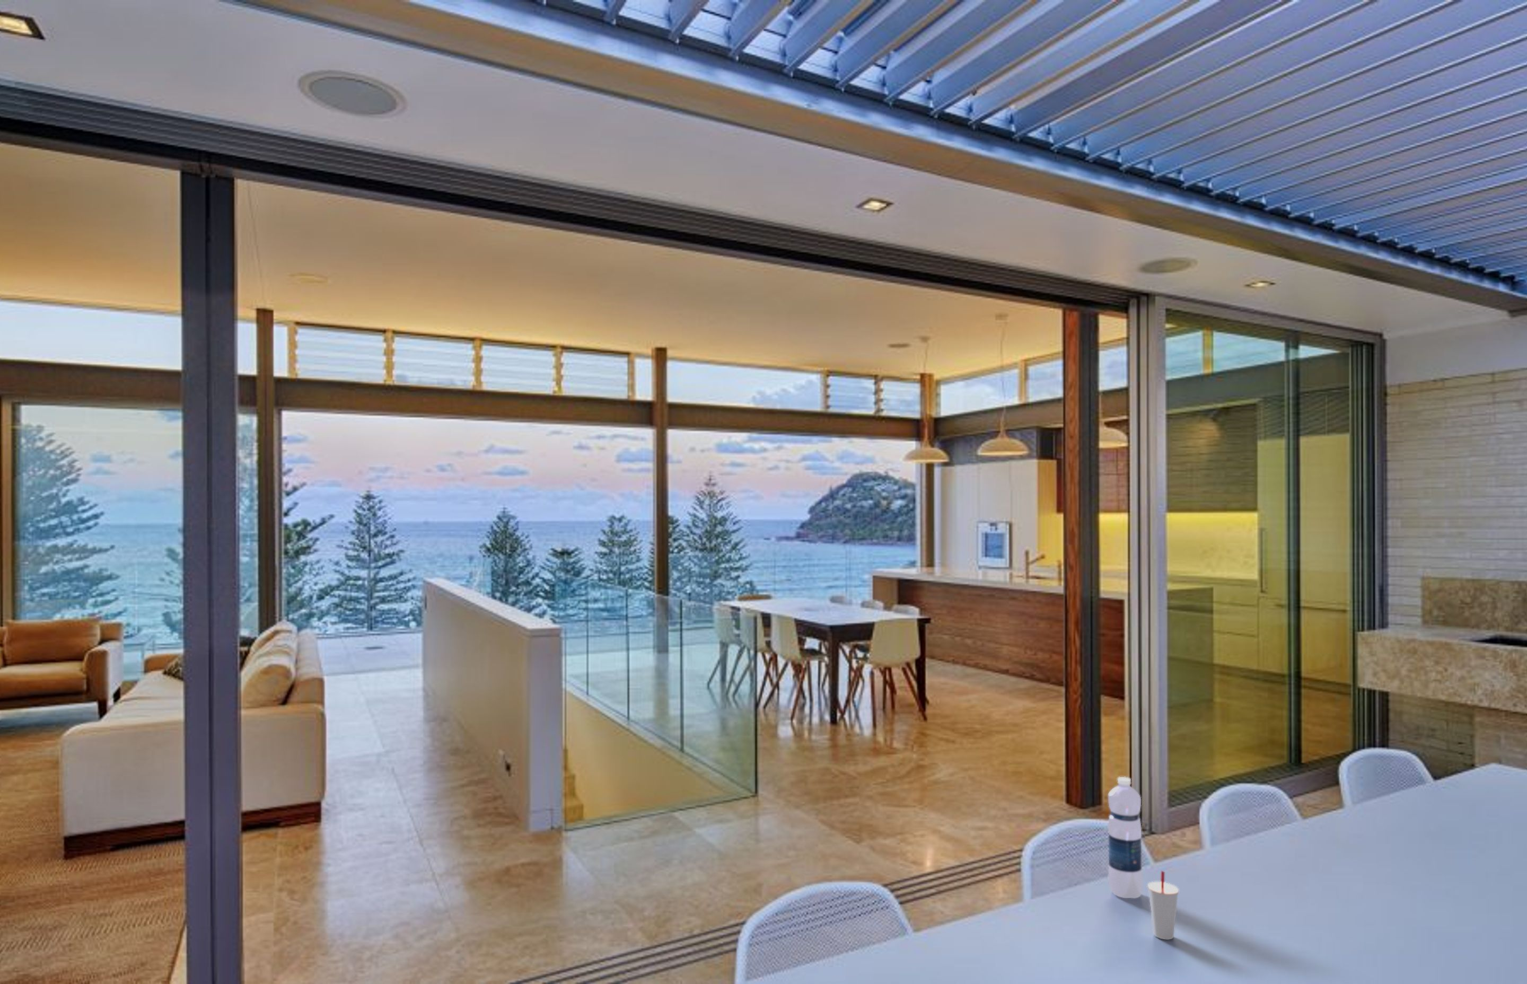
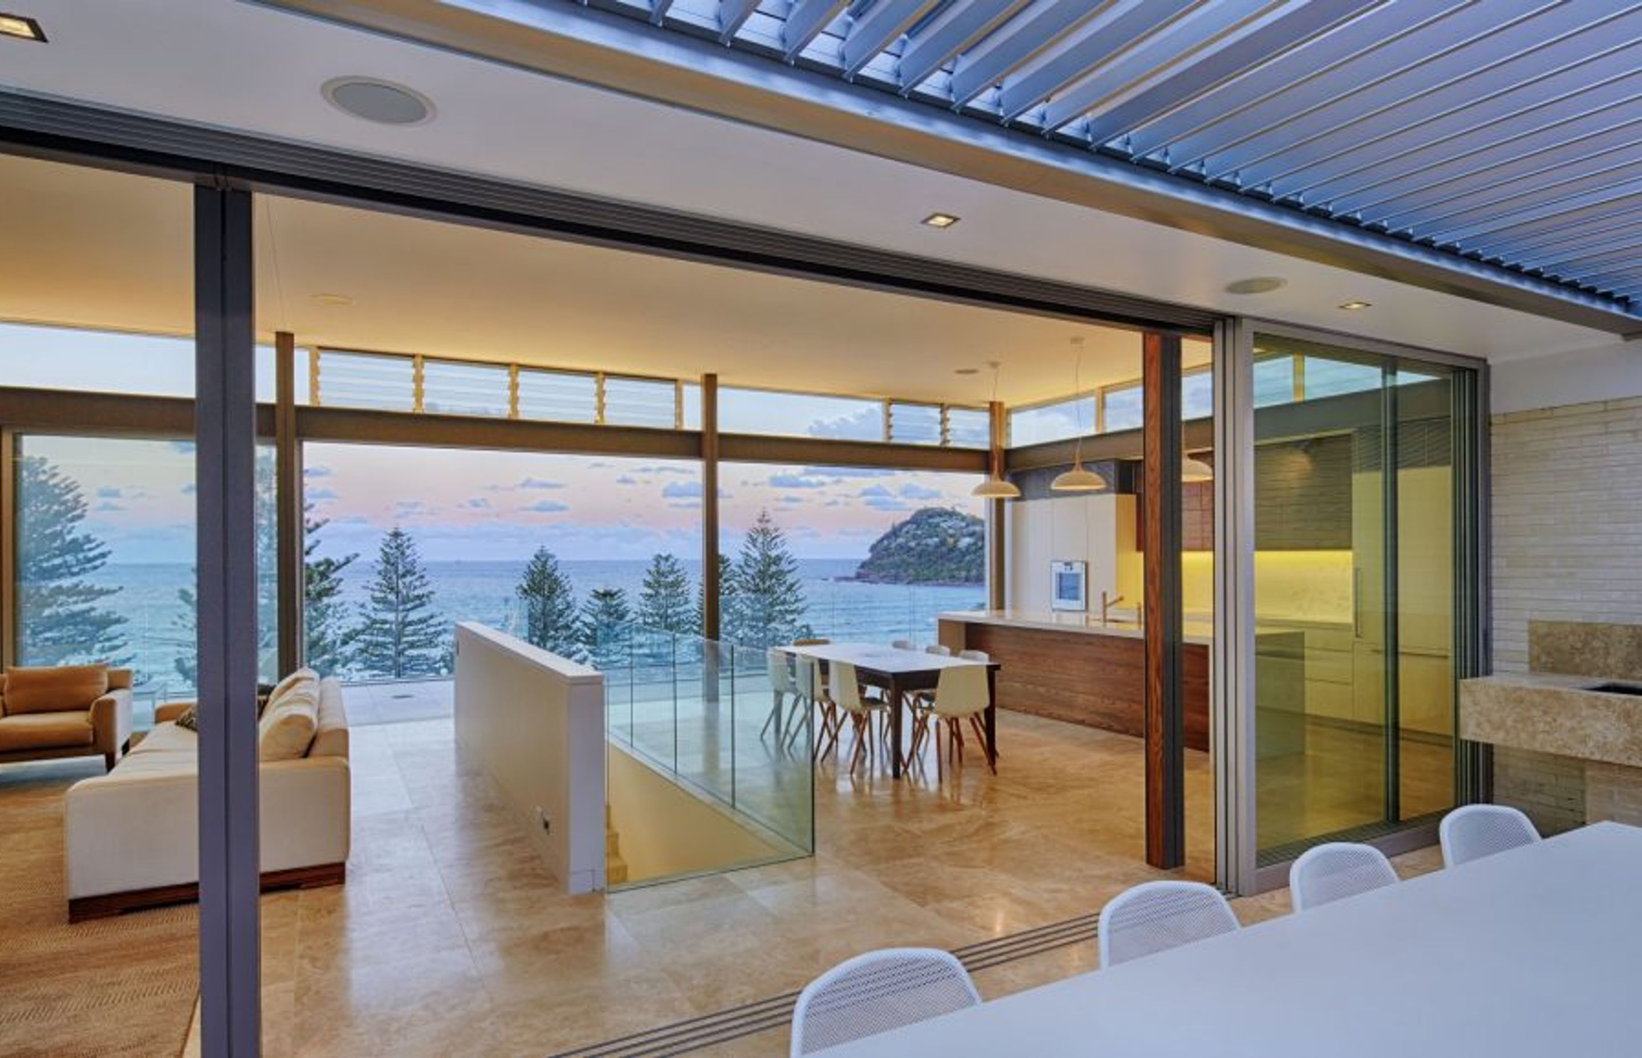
- cup [1146,870,1179,939]
- water bottle [1107,776,1143,898]
